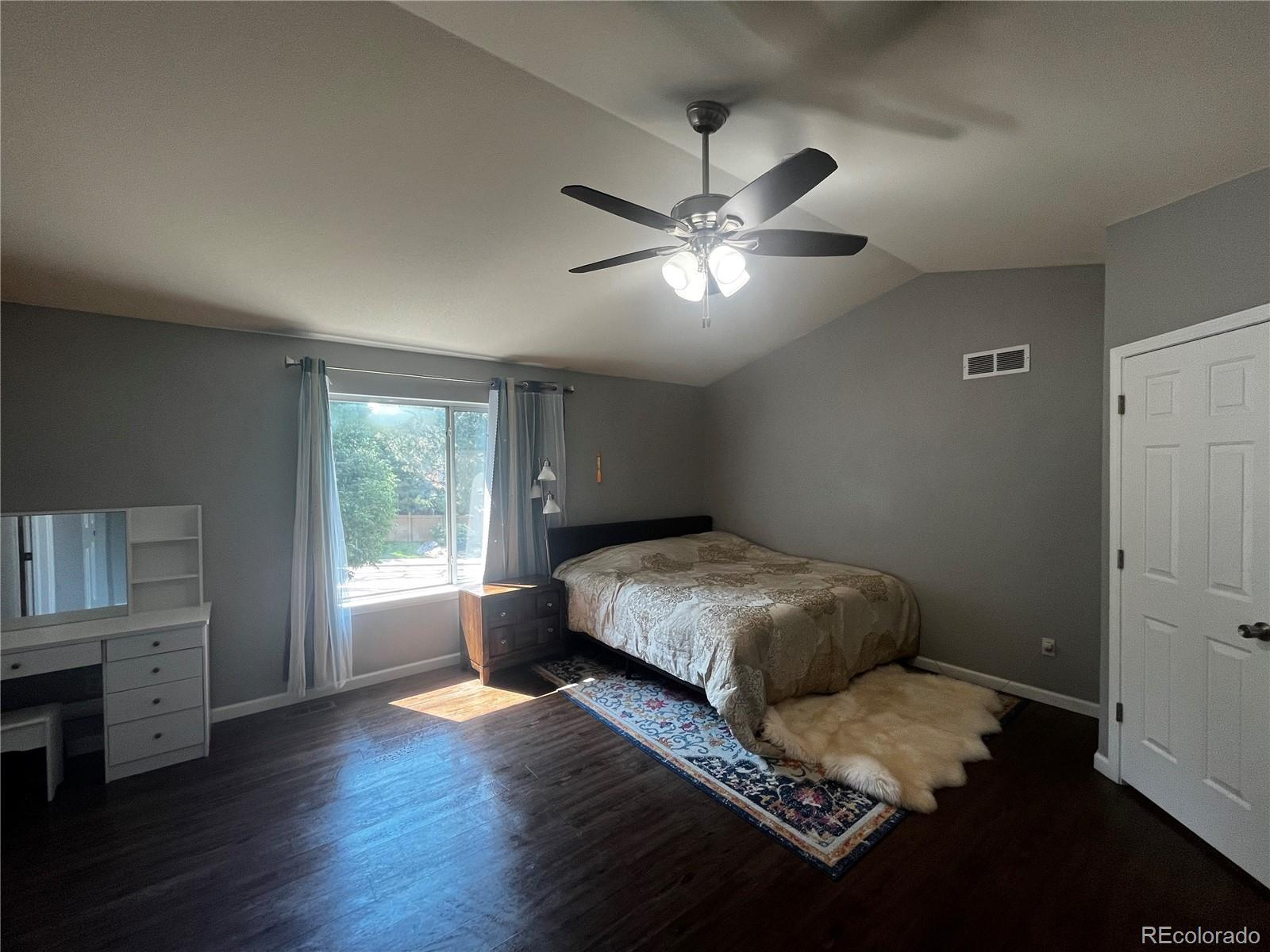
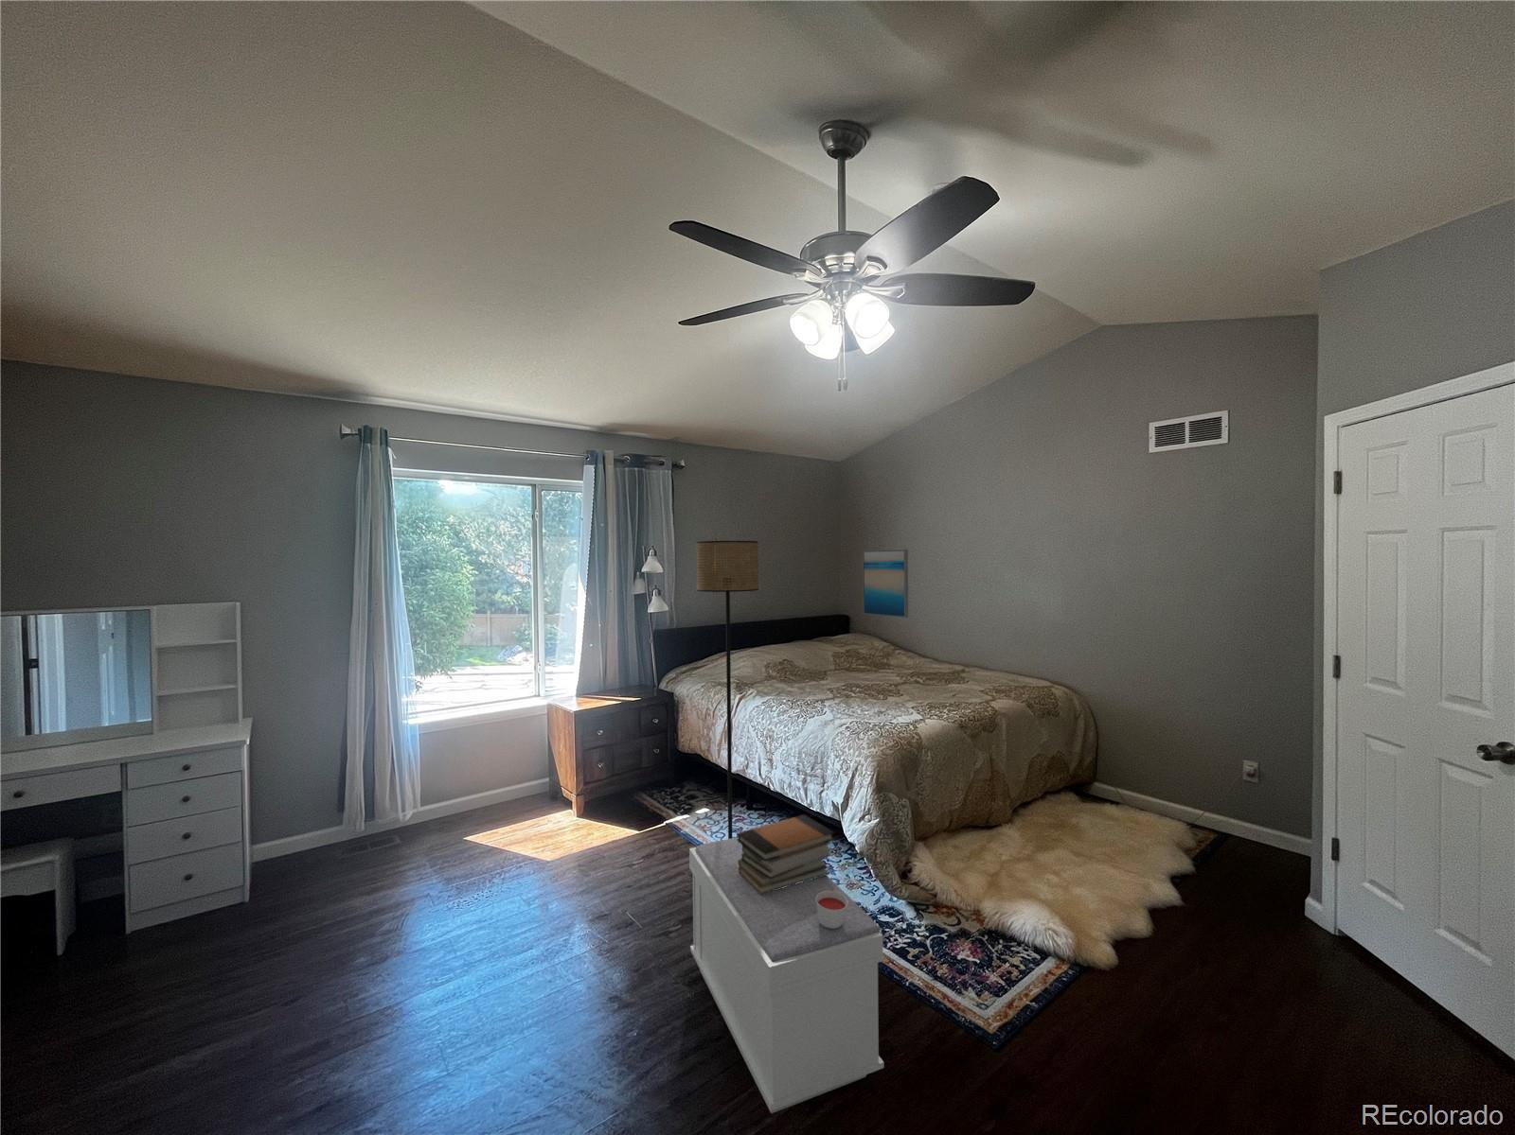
+ book stack [737,813,835,894]
+ candle [816,891,847,929]
+ wall art [861,548,909,619]
+ floor lamp [695,540,760,839]
+ bench [688,836,885,1115]
